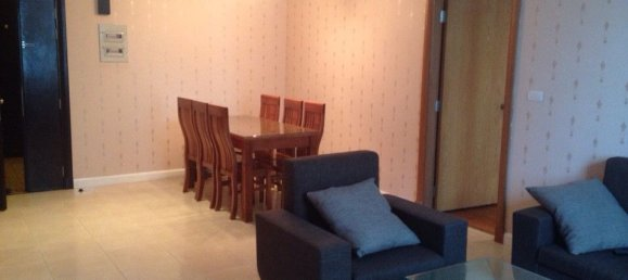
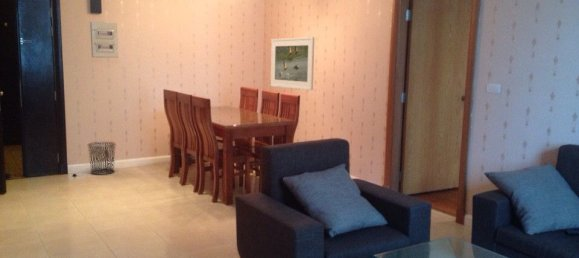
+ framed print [270,36,315,91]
+ waste bin [87,141,117,175]
